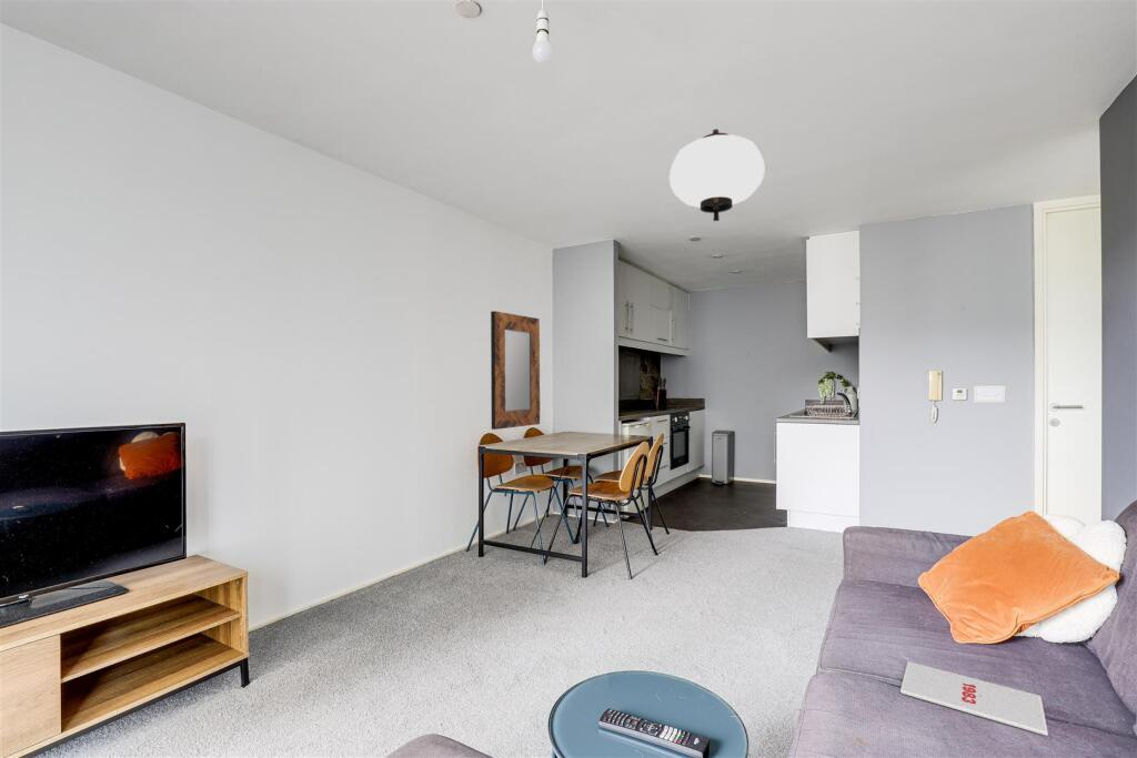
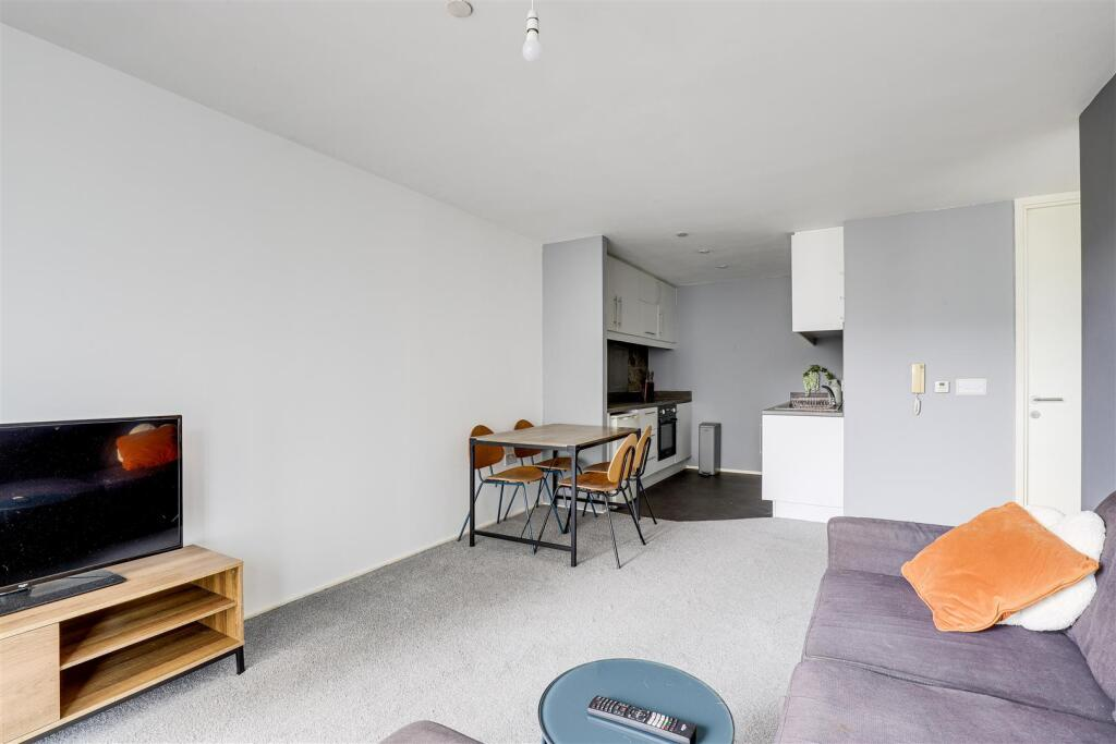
- ceiling light [668,128,766,222]
- magazine [899,660,1049,737]
- home mirror [490,310,541,431]
